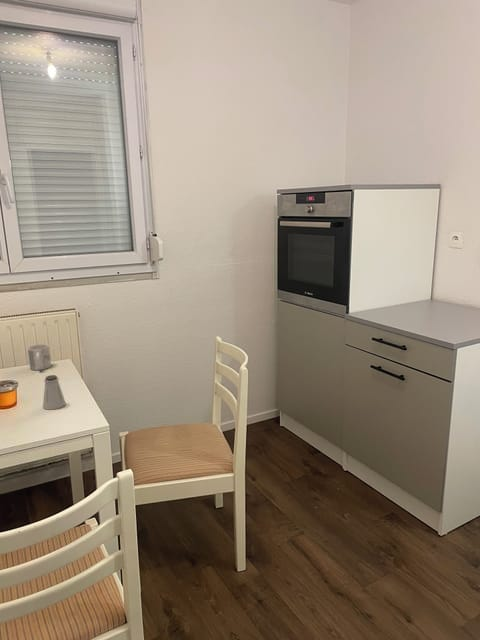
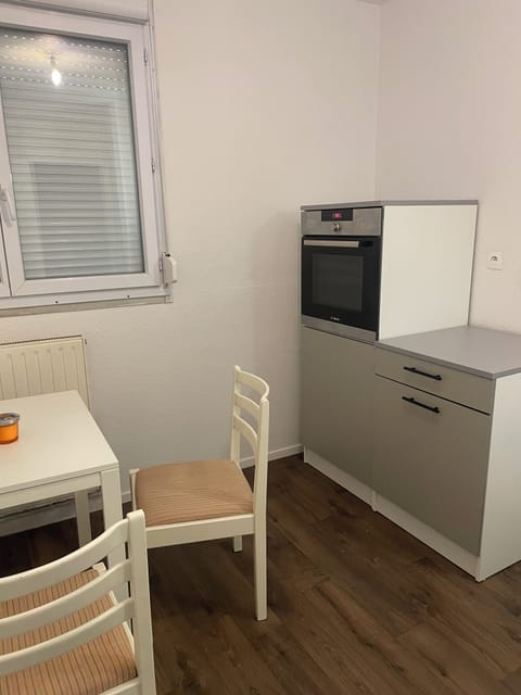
- saltshaker [42,374,67,411]
- mug [27,343,52,371]
